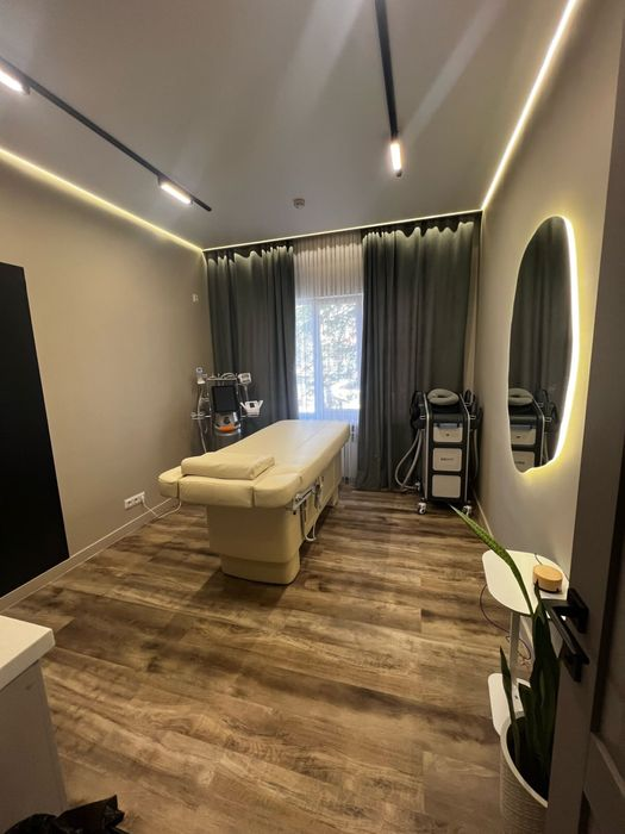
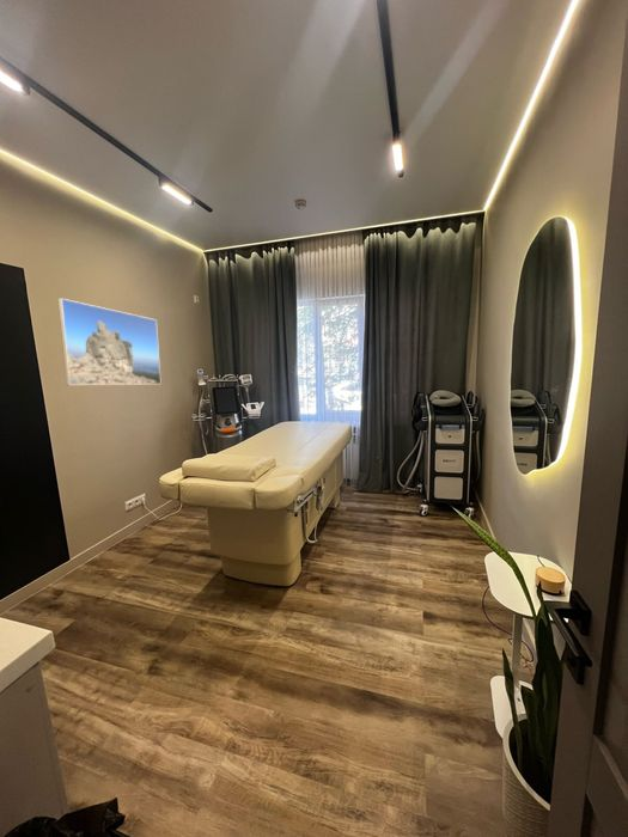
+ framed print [57,297,163,386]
